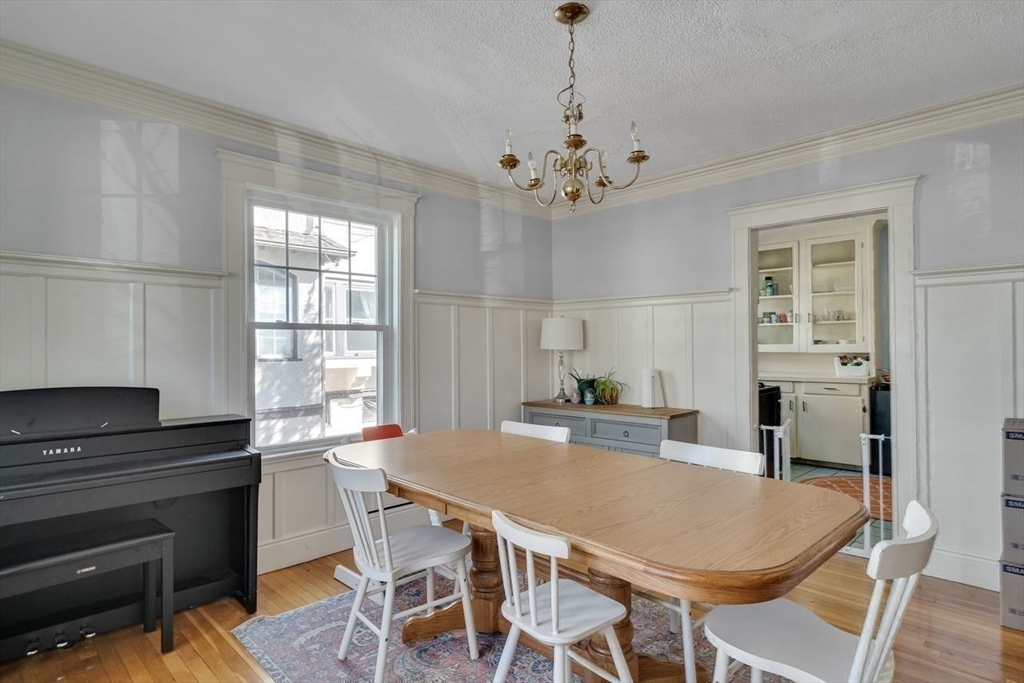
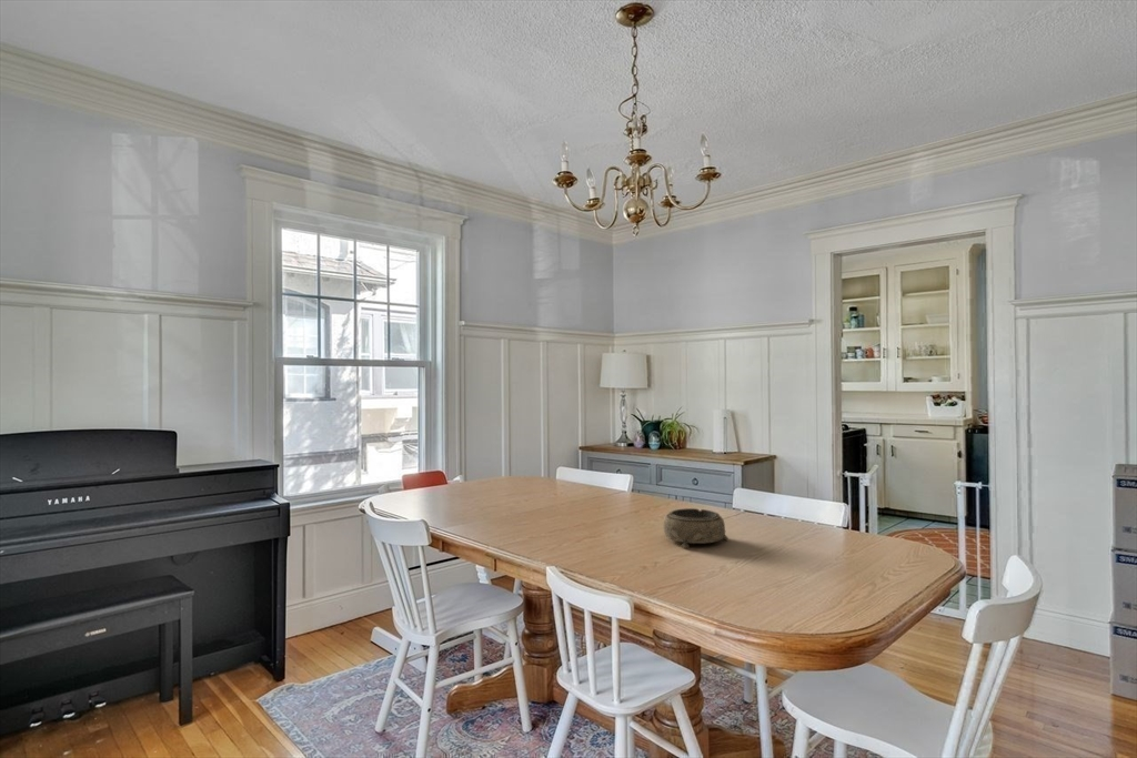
+ decorative bowl [663,507,730,549]
